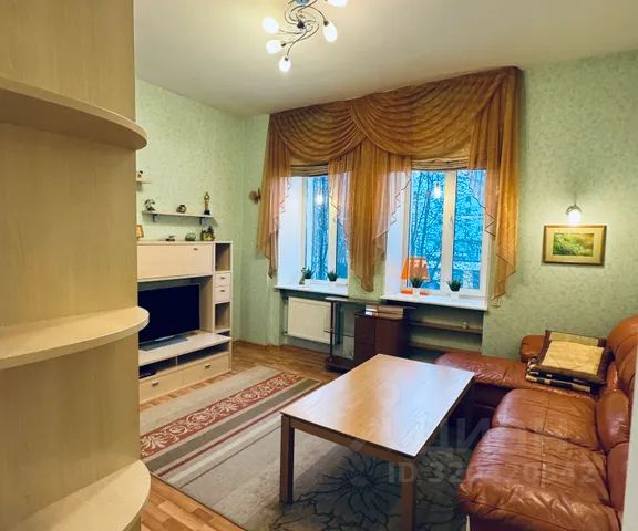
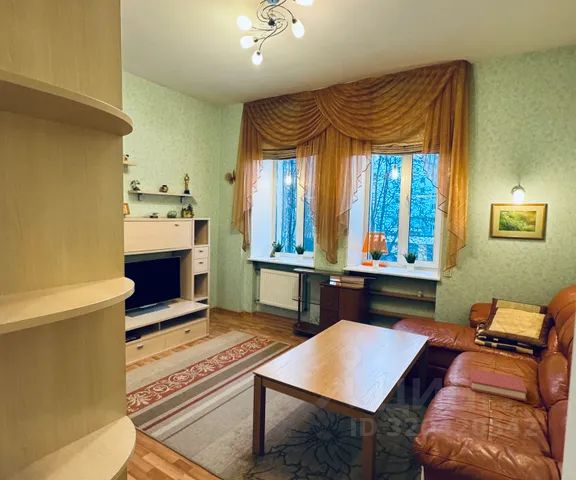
+ hardback book [469,368,528,402]
